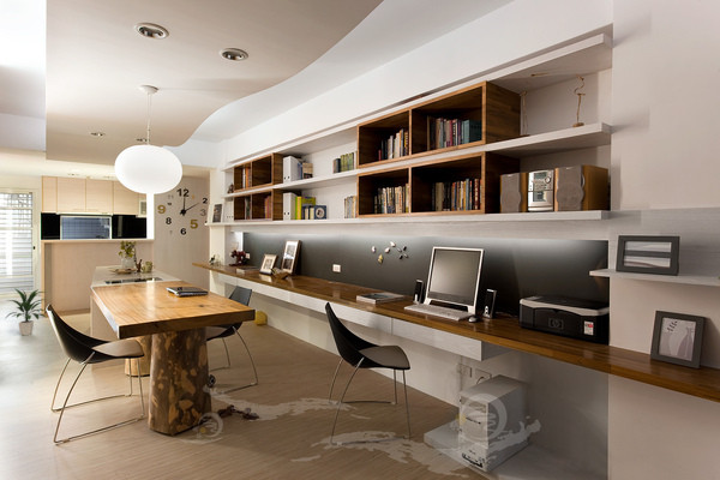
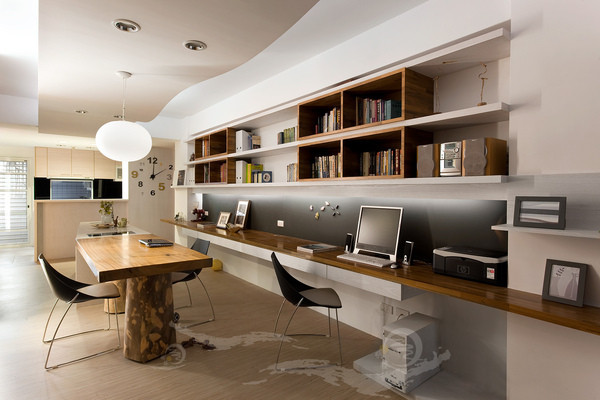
- indoor plant [2,287,47,336]
